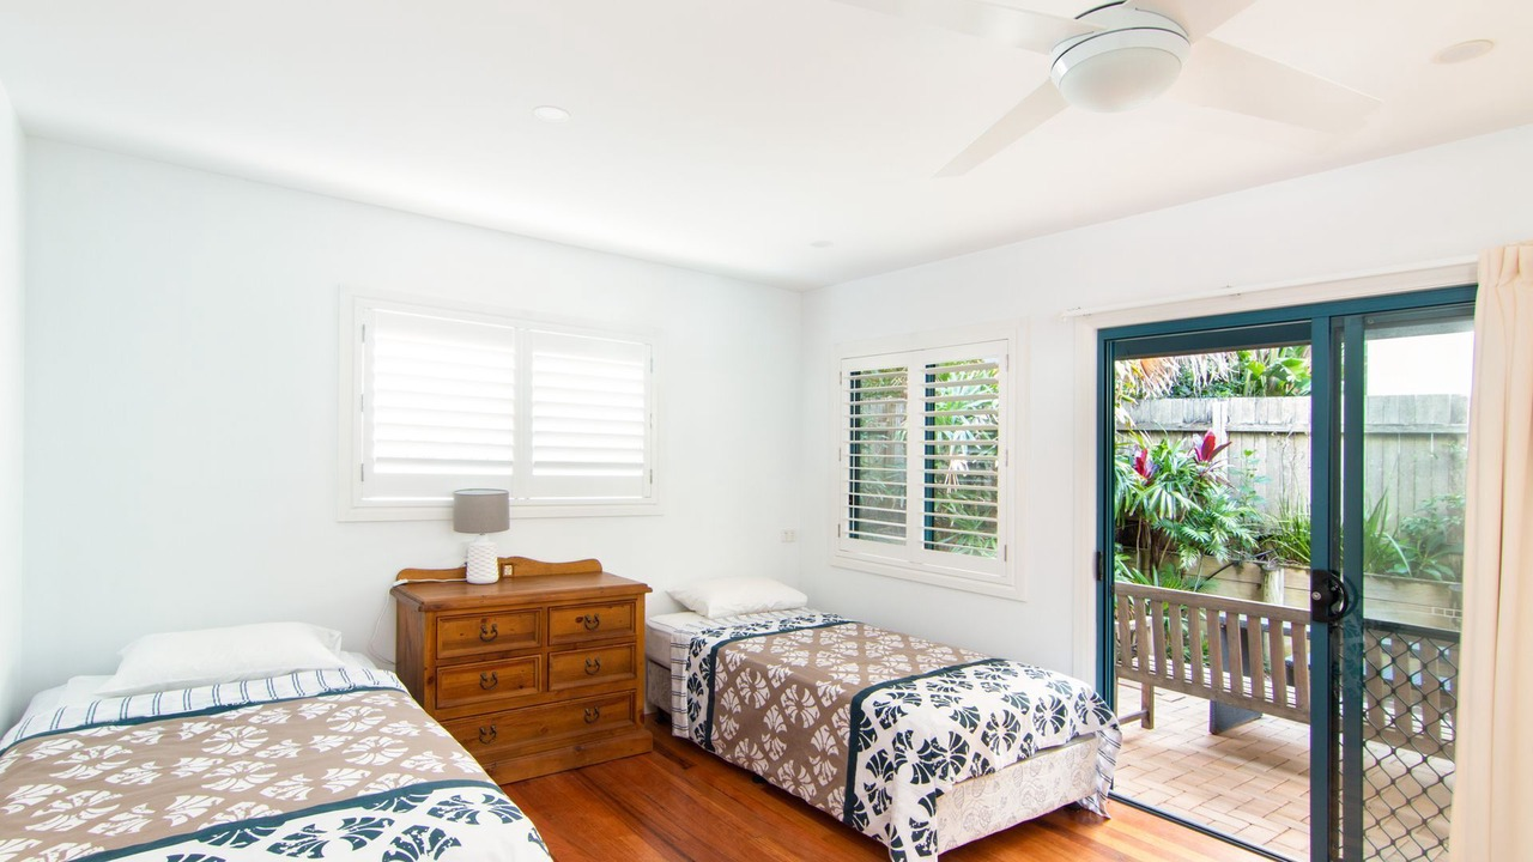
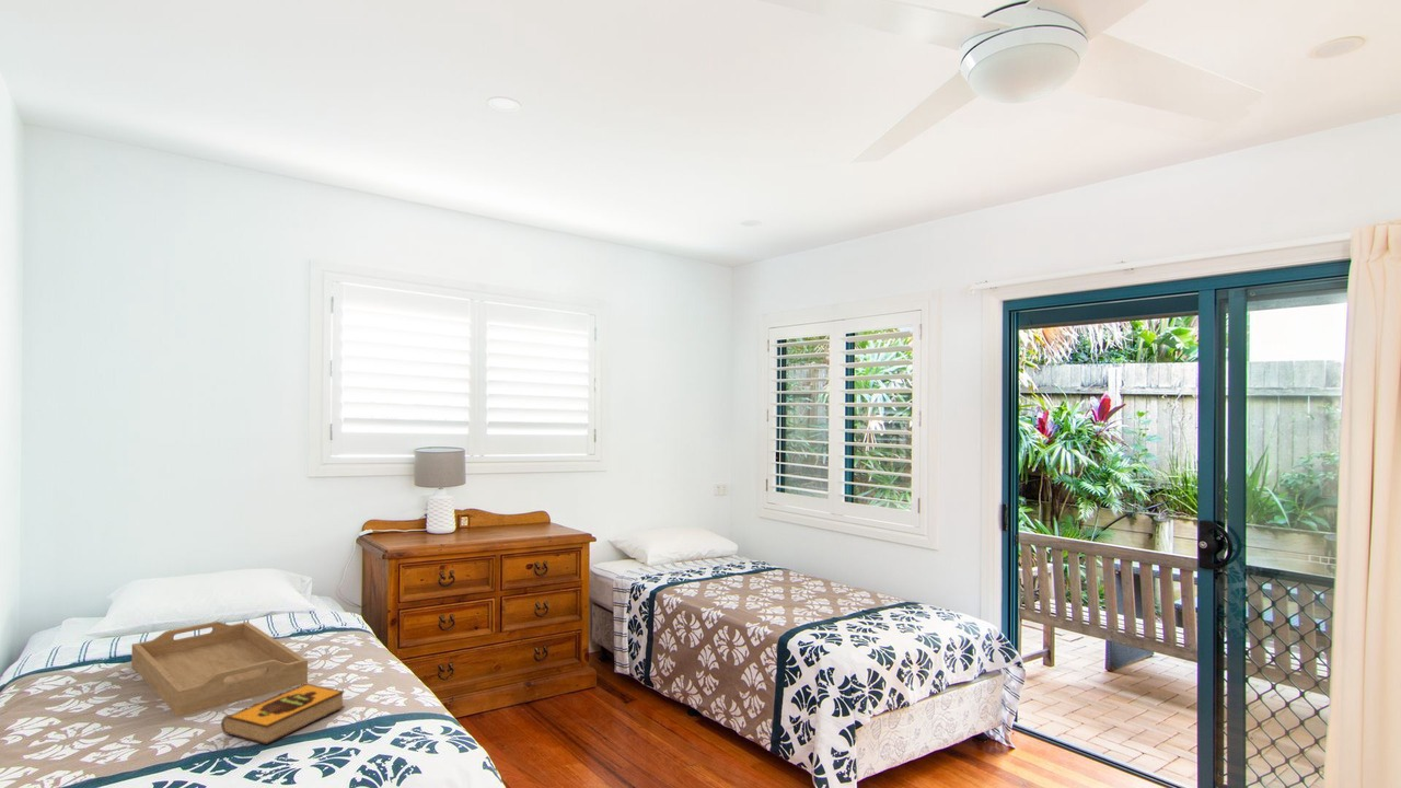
+ serving tray [130,621,309,718]
+ hardback book [220,682,346,745]
